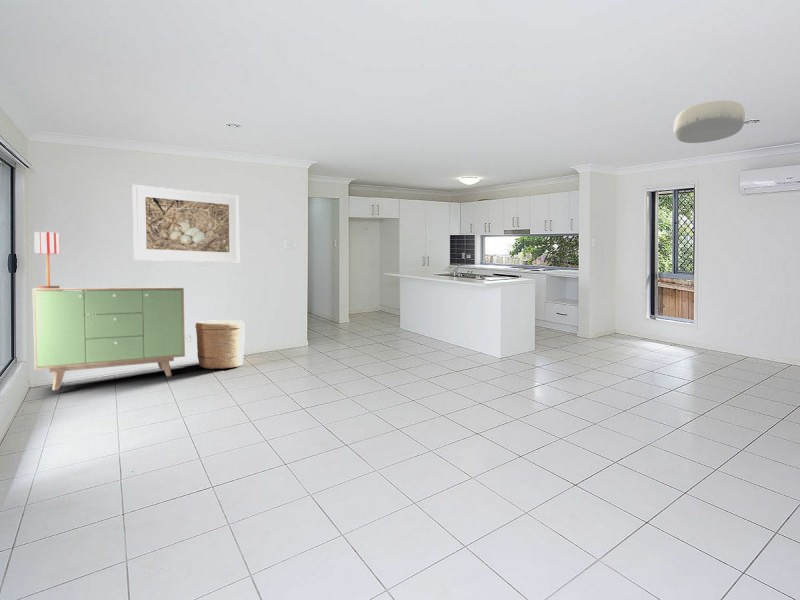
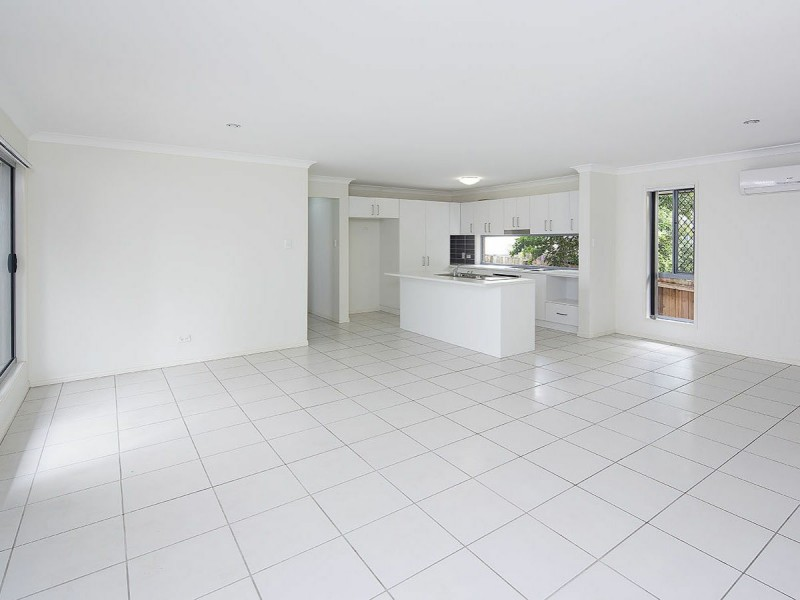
- basket [194,319,246,370]
- ceiling light [673,100,746,144]
- sideboard [31,286,186,391]
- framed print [132,184,241,263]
- table lamp [33,231,61,289]
